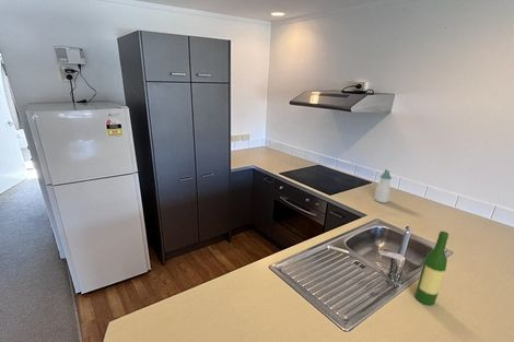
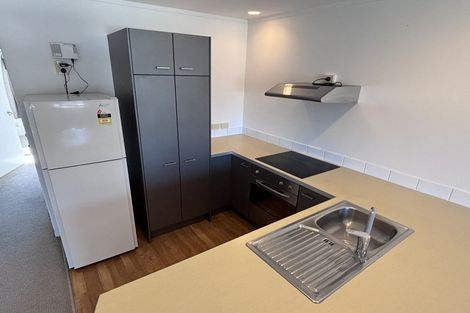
- wine bottle [414,231,449,307]
- soap bottle [373,168,393,204]
